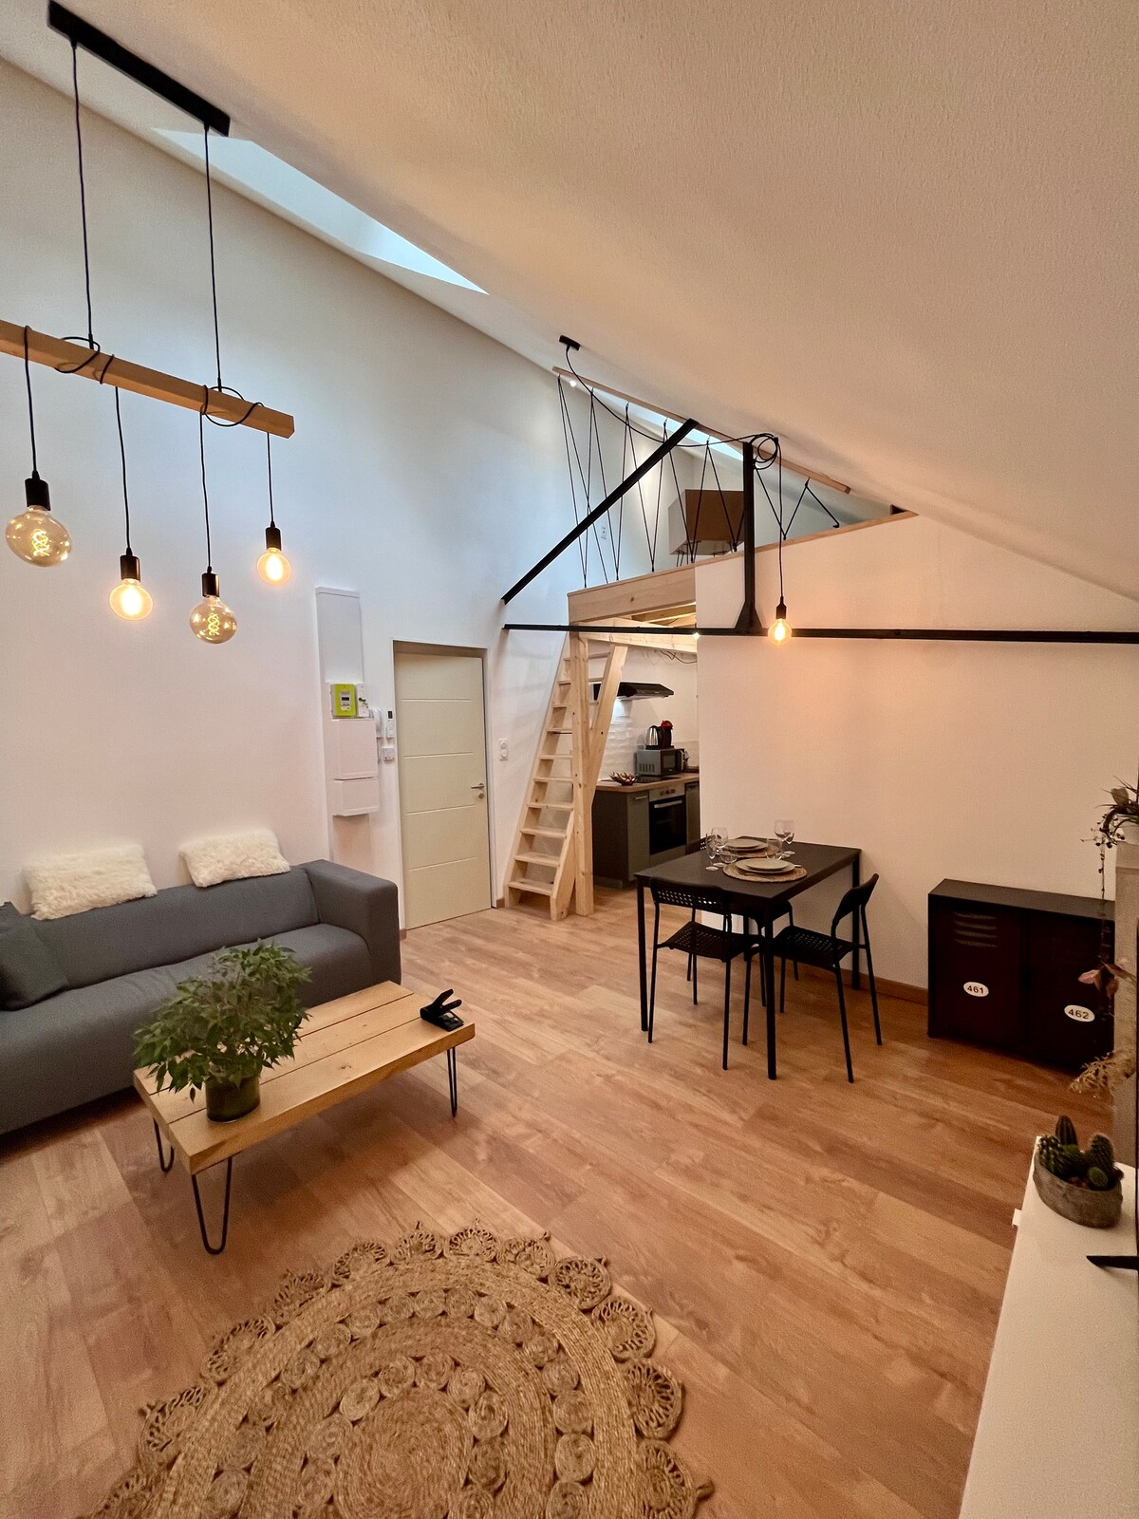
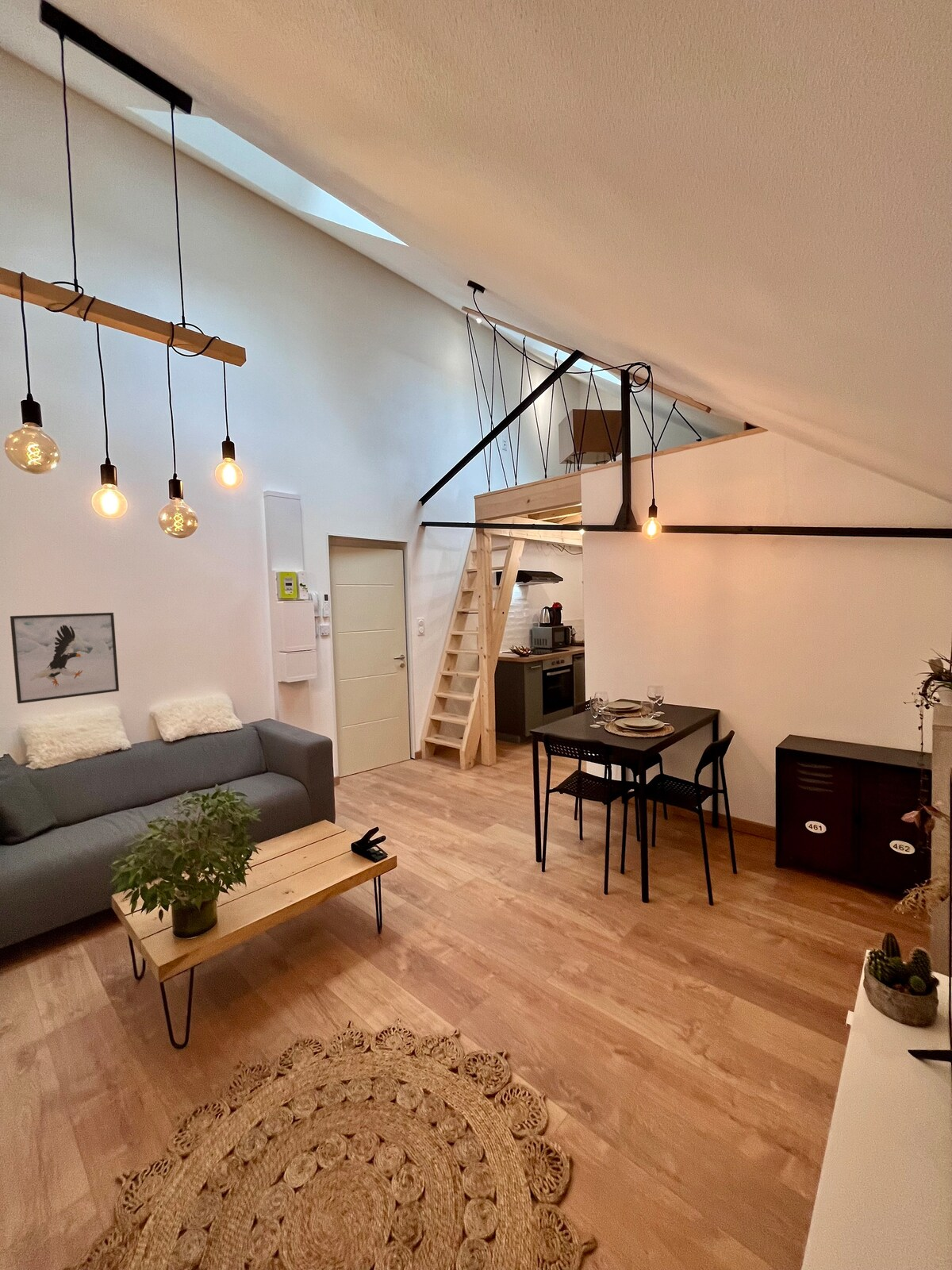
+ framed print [10,612,120,704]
